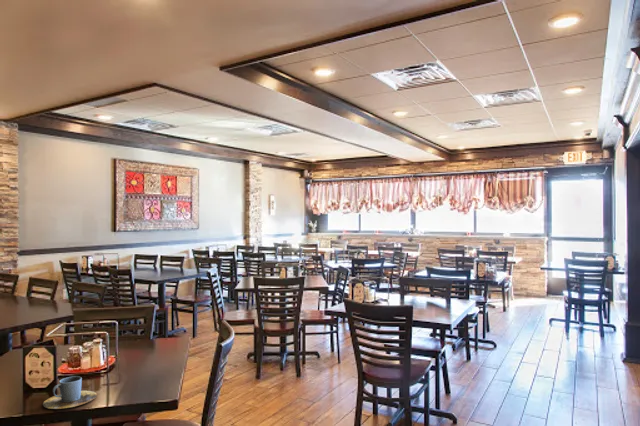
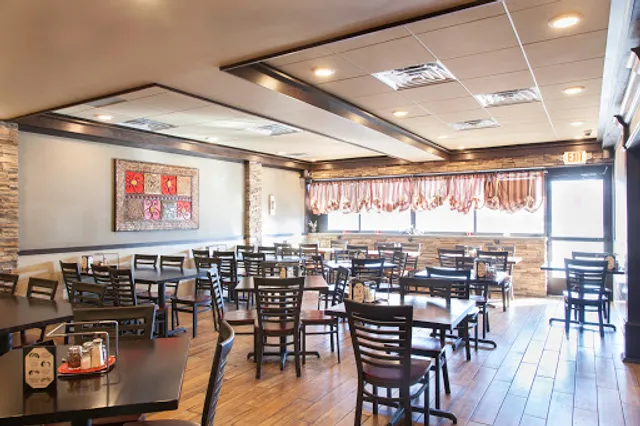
- cup [42,375,98,410]
